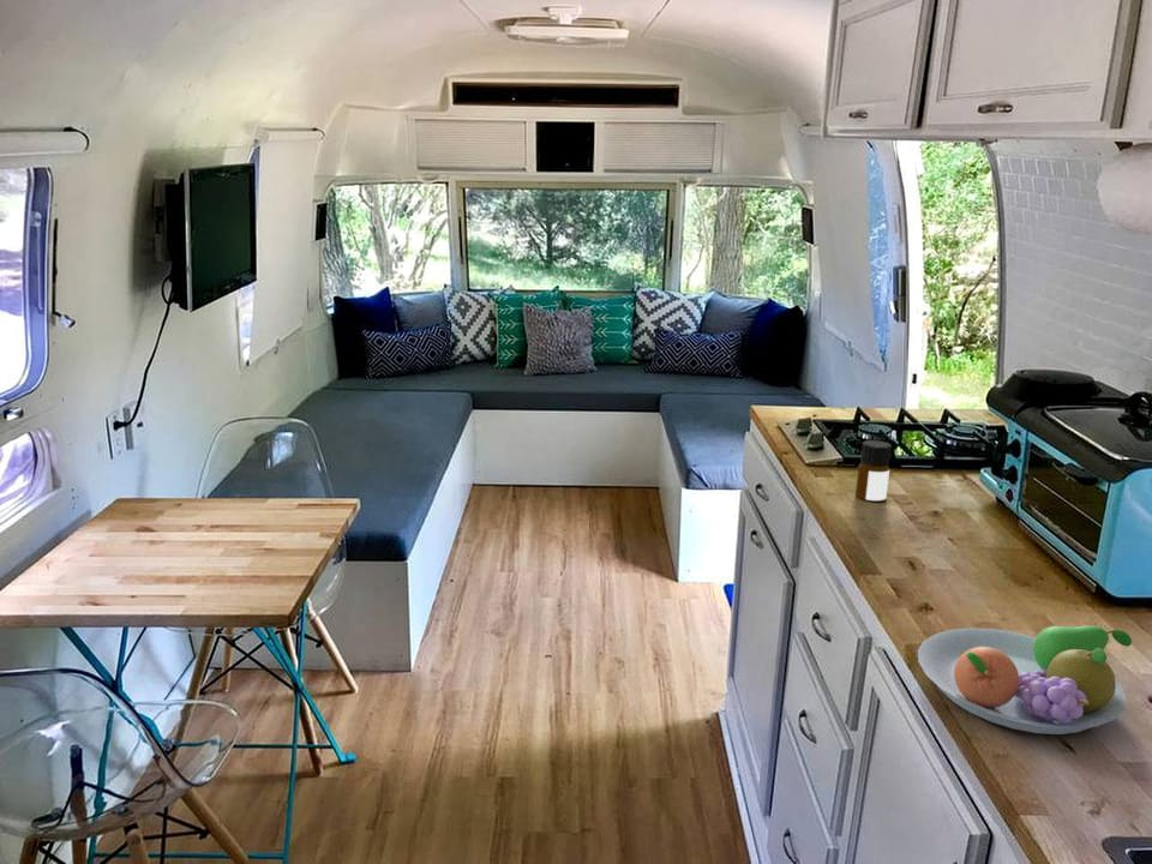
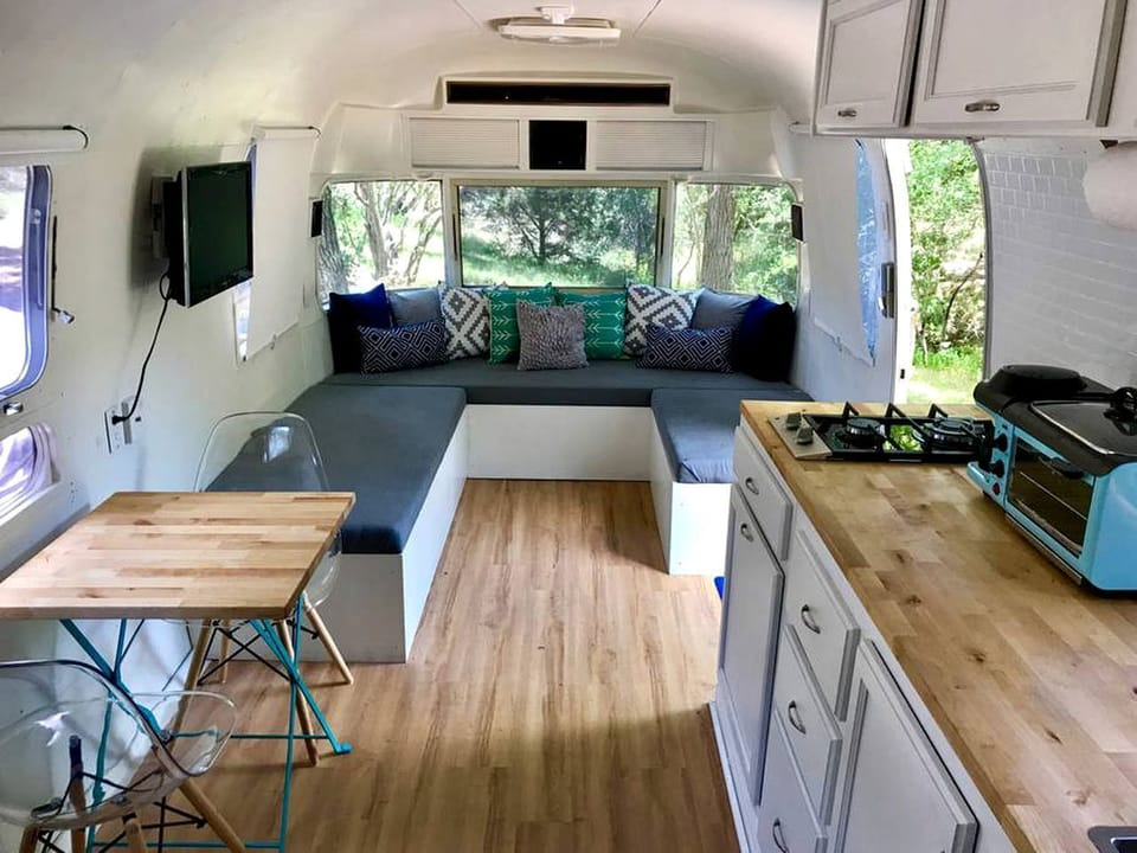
- bottle [854,439,893,502]
- fruit bowl [917,625,1133,736]
